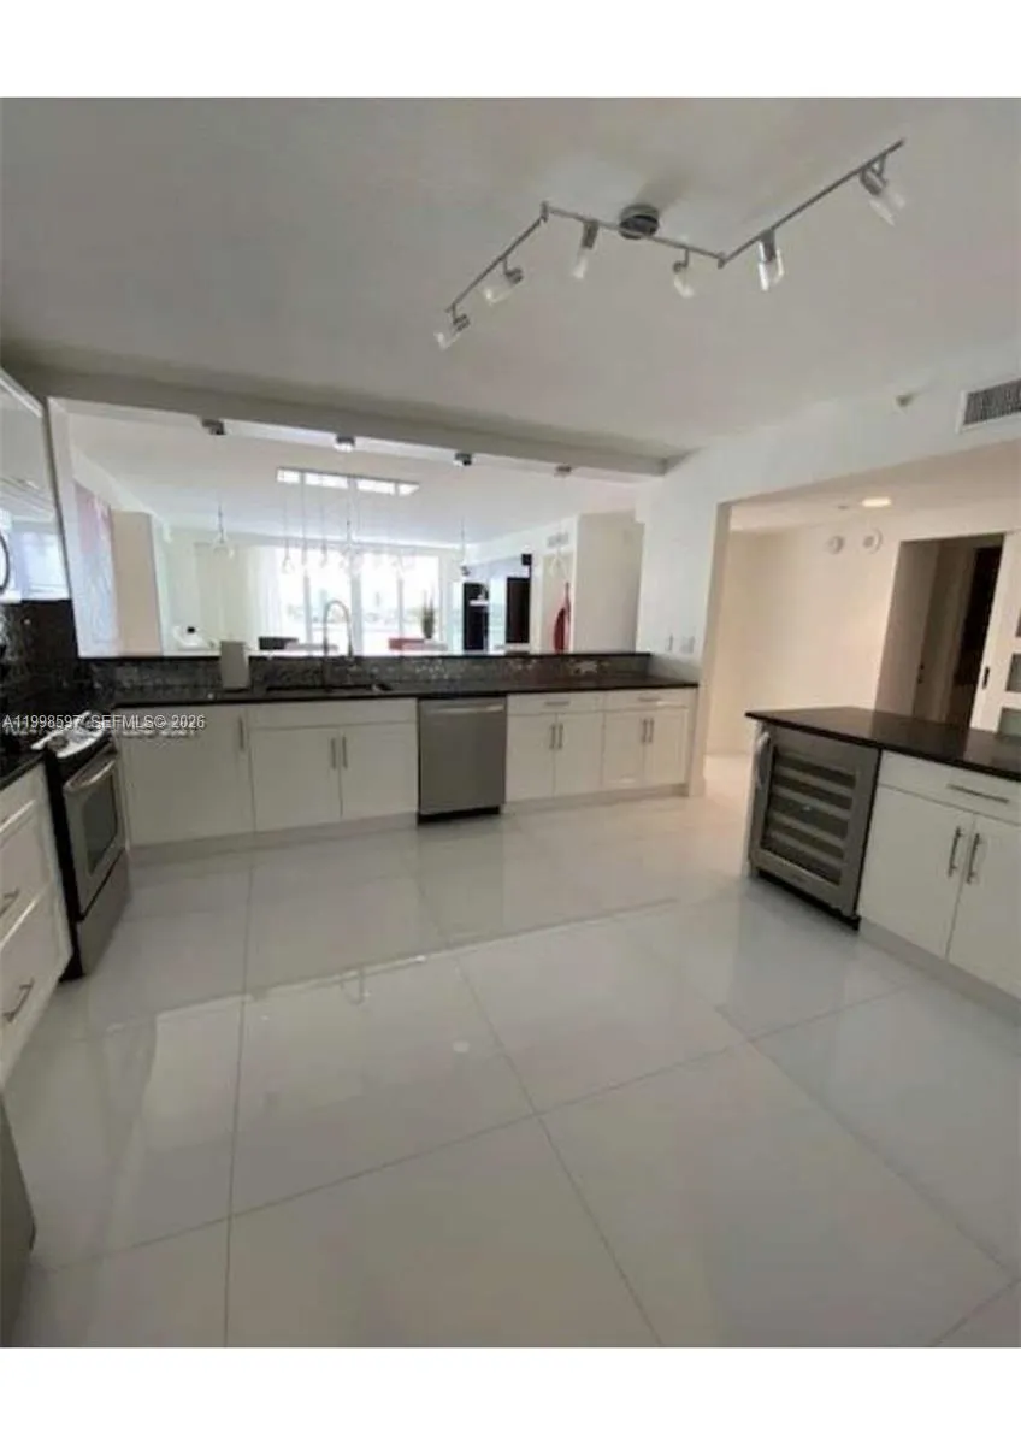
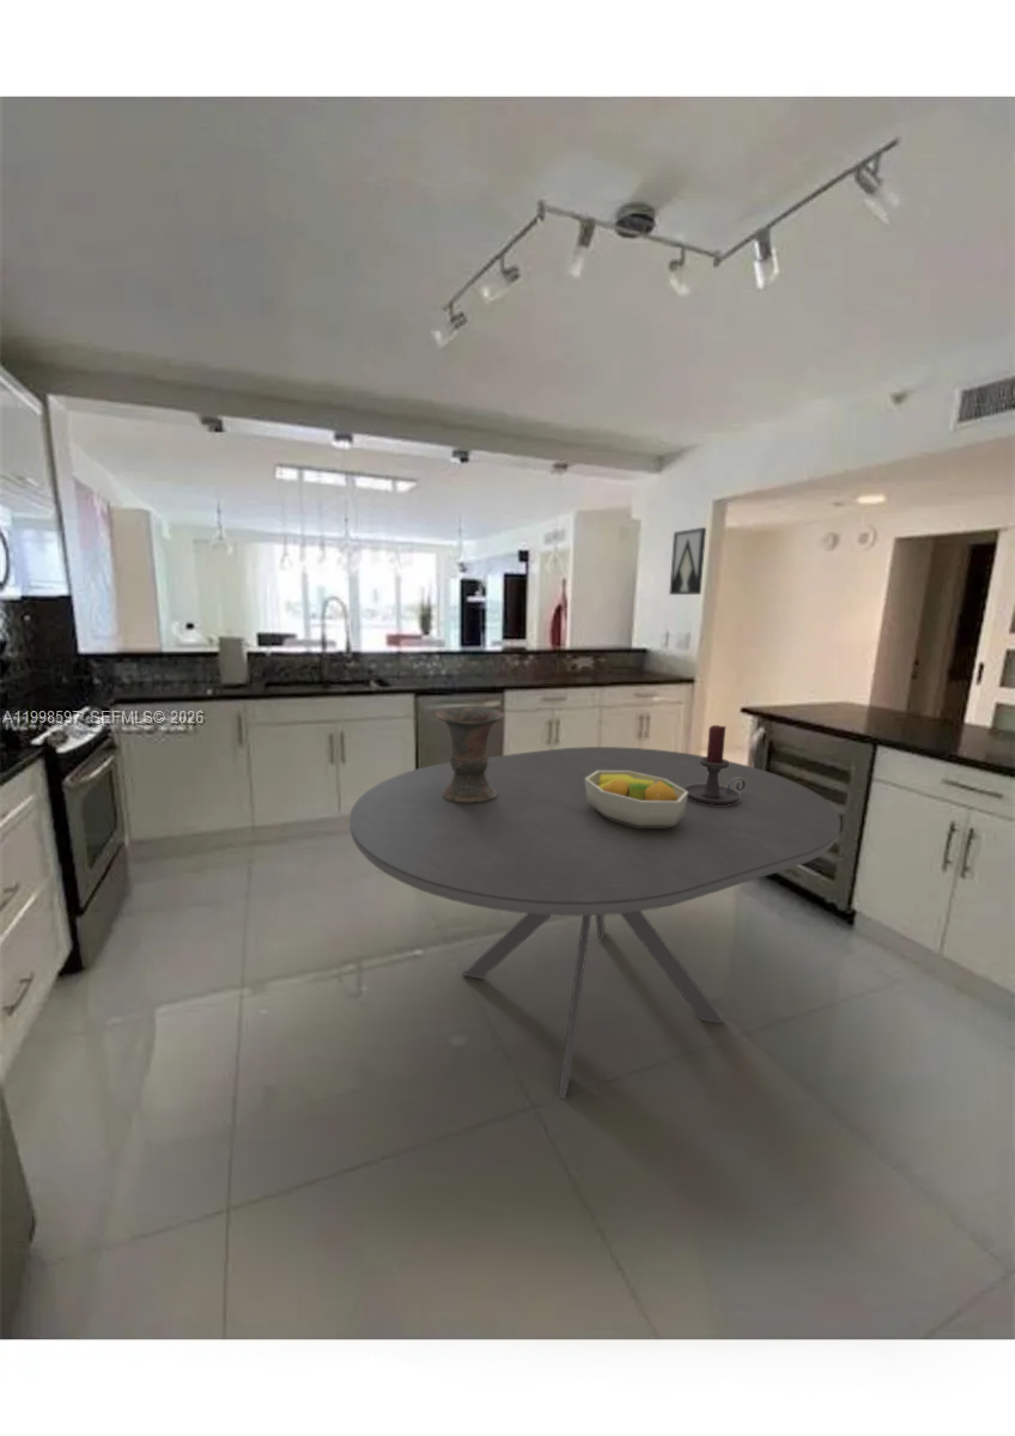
+ vase [433,705,505,803]
+ wall art [668,527,707,596]
+ fruit bowl [585,771,688,827]
+ candle holder [683,724,746,805]
+ dining table [348,746,841,1100]
